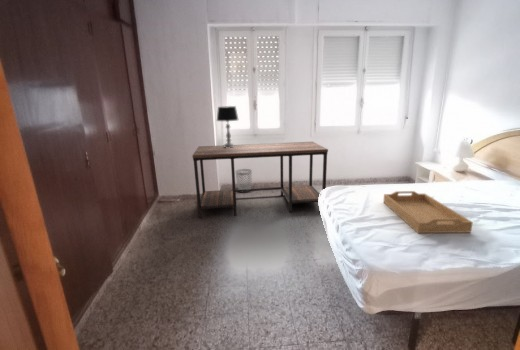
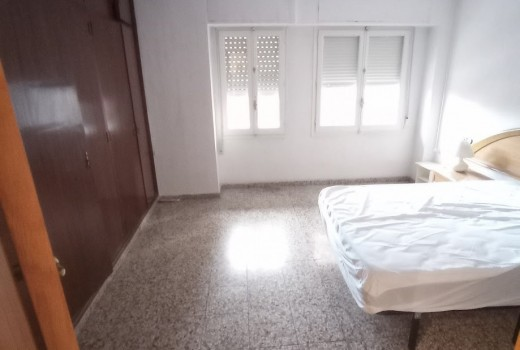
- wastebasket [235,168,253,193]
- desk [191,141,329,219]
- serving tray [382,190,474,234]
- table lamp [216,105,239,148]
